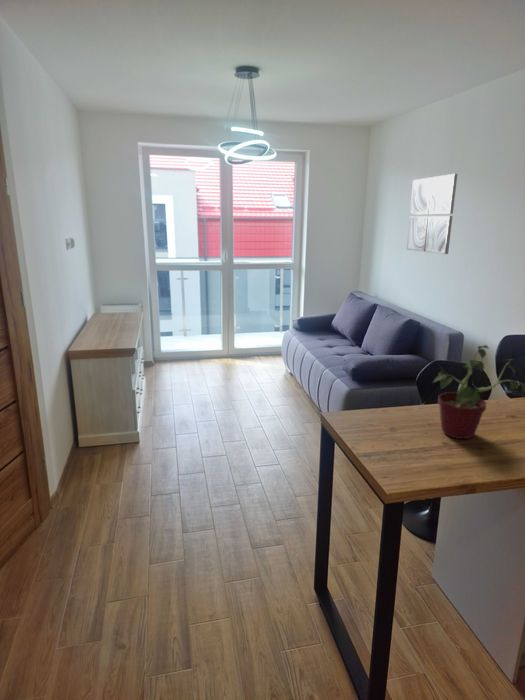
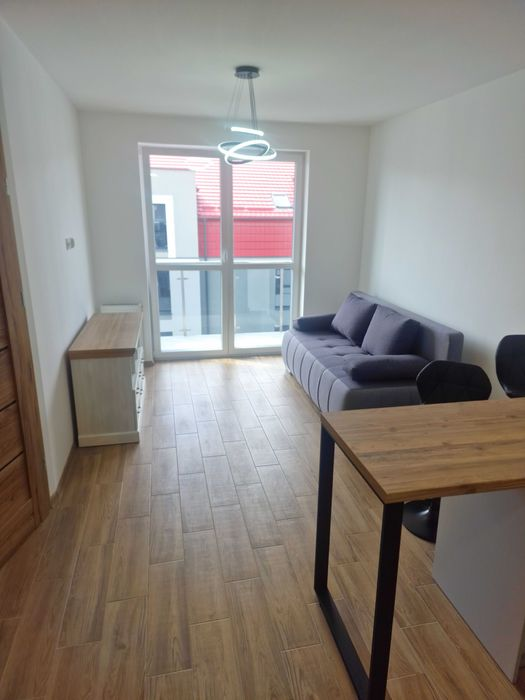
- potted plant [431,344,525,440]
- wall art [406,173,458,255]
